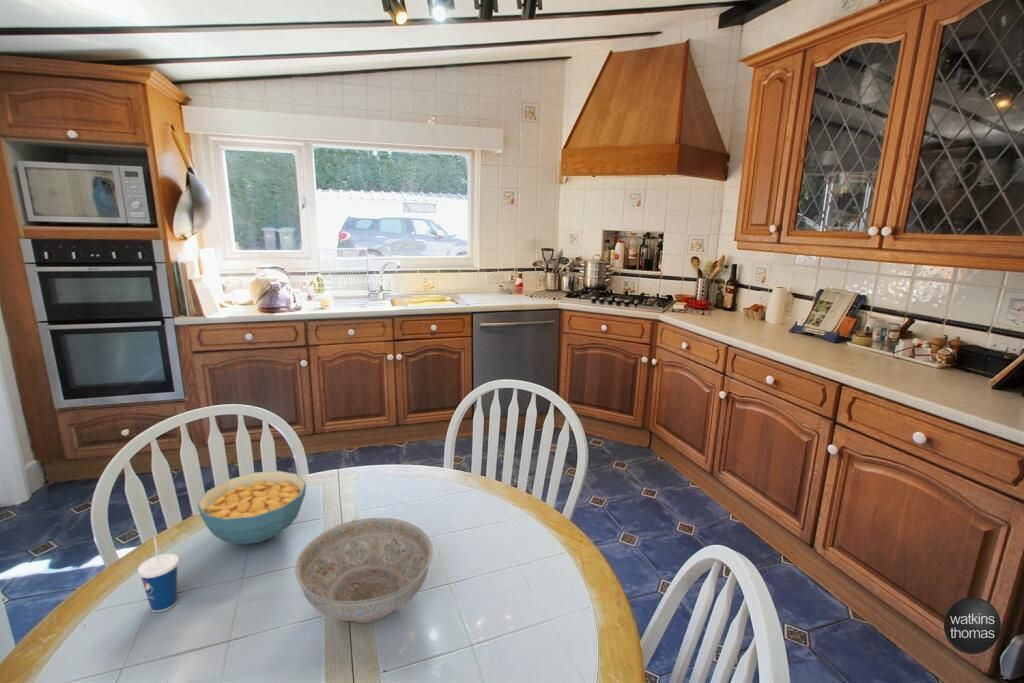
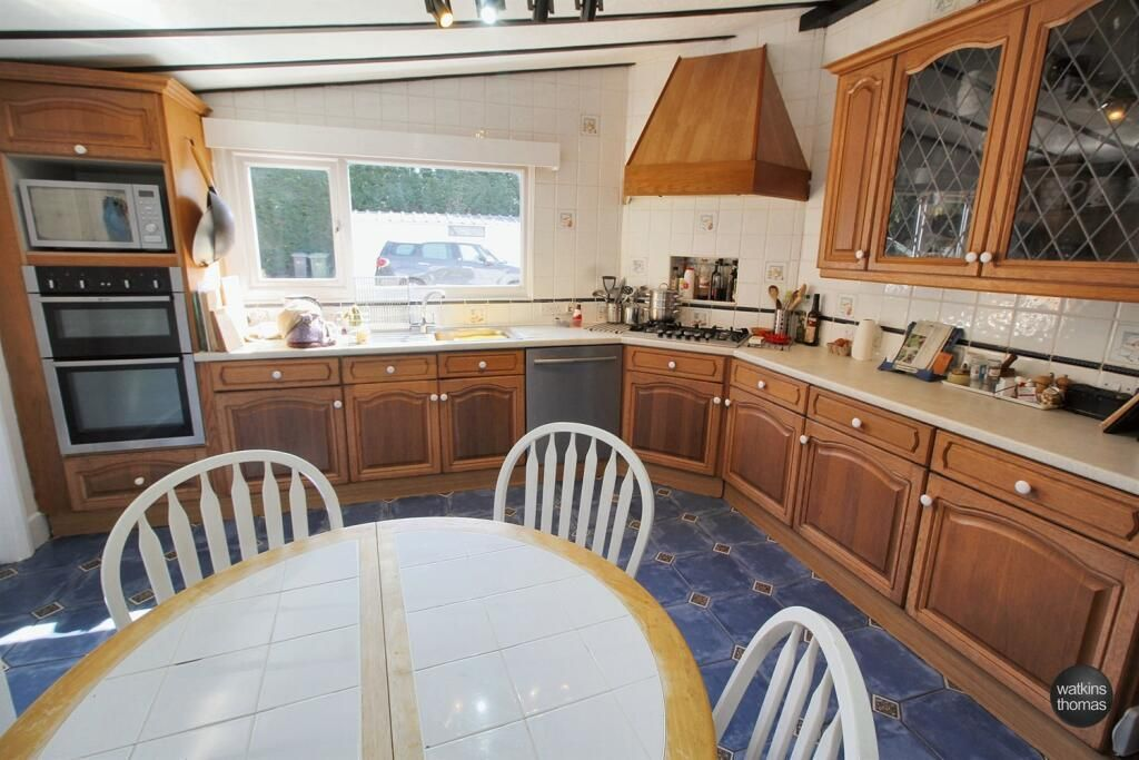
- cup [137,535,180,613]
- cereal bowl [196,470,307,545]
- decorative bowl [294,517,434,624]
